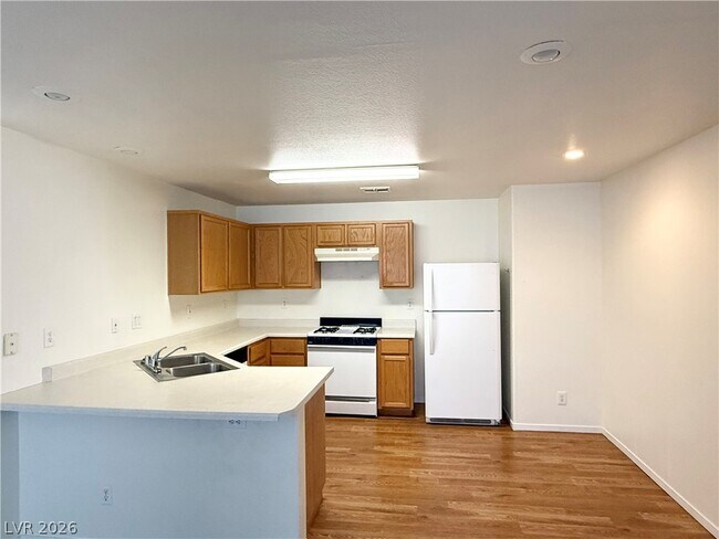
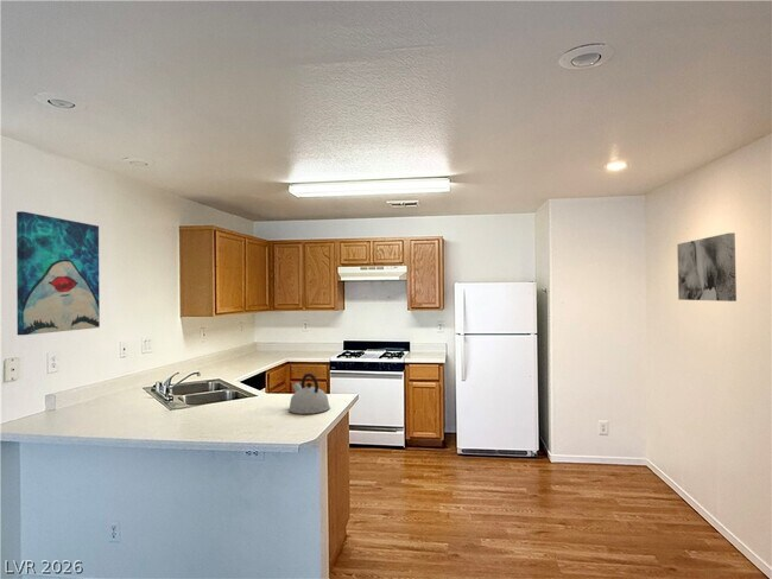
+ wall art [676,231,738,303]
+ wall art [15,210,101,336]
+ kettle [287,373,331,415]
